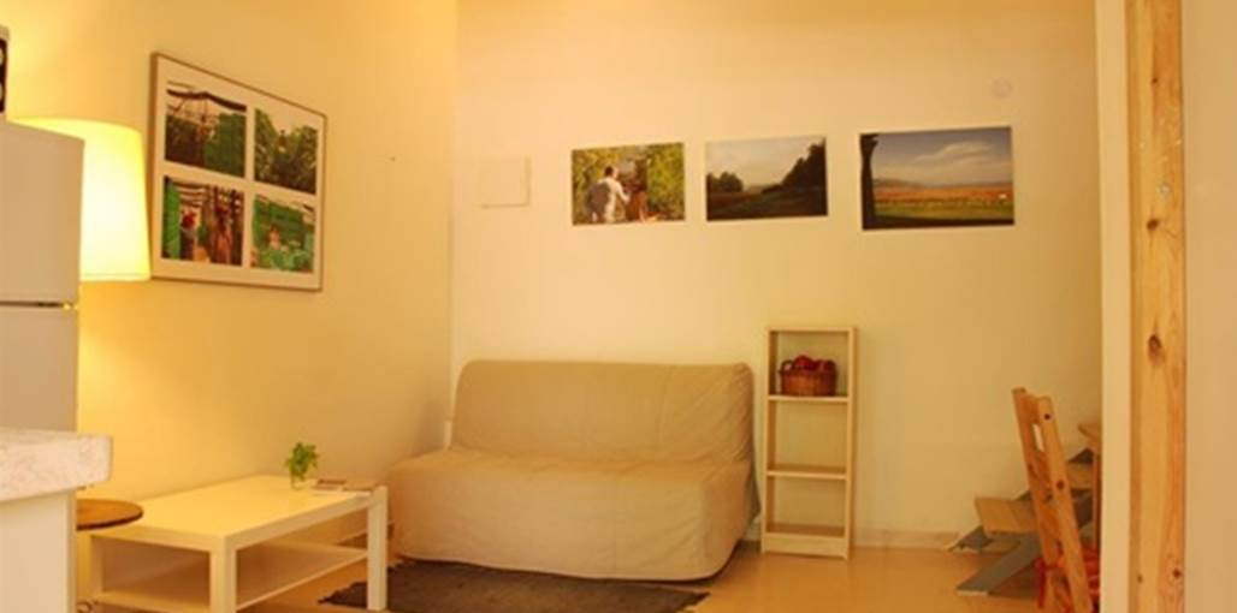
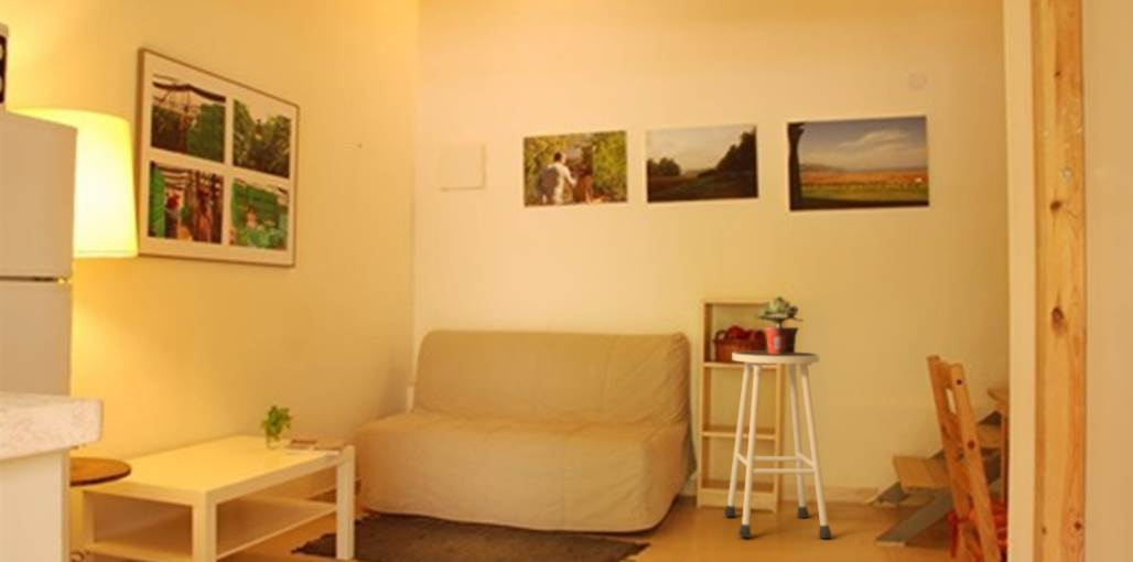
+ potted plant [753,295,805,354]
+ stool [723,350,833,539]
